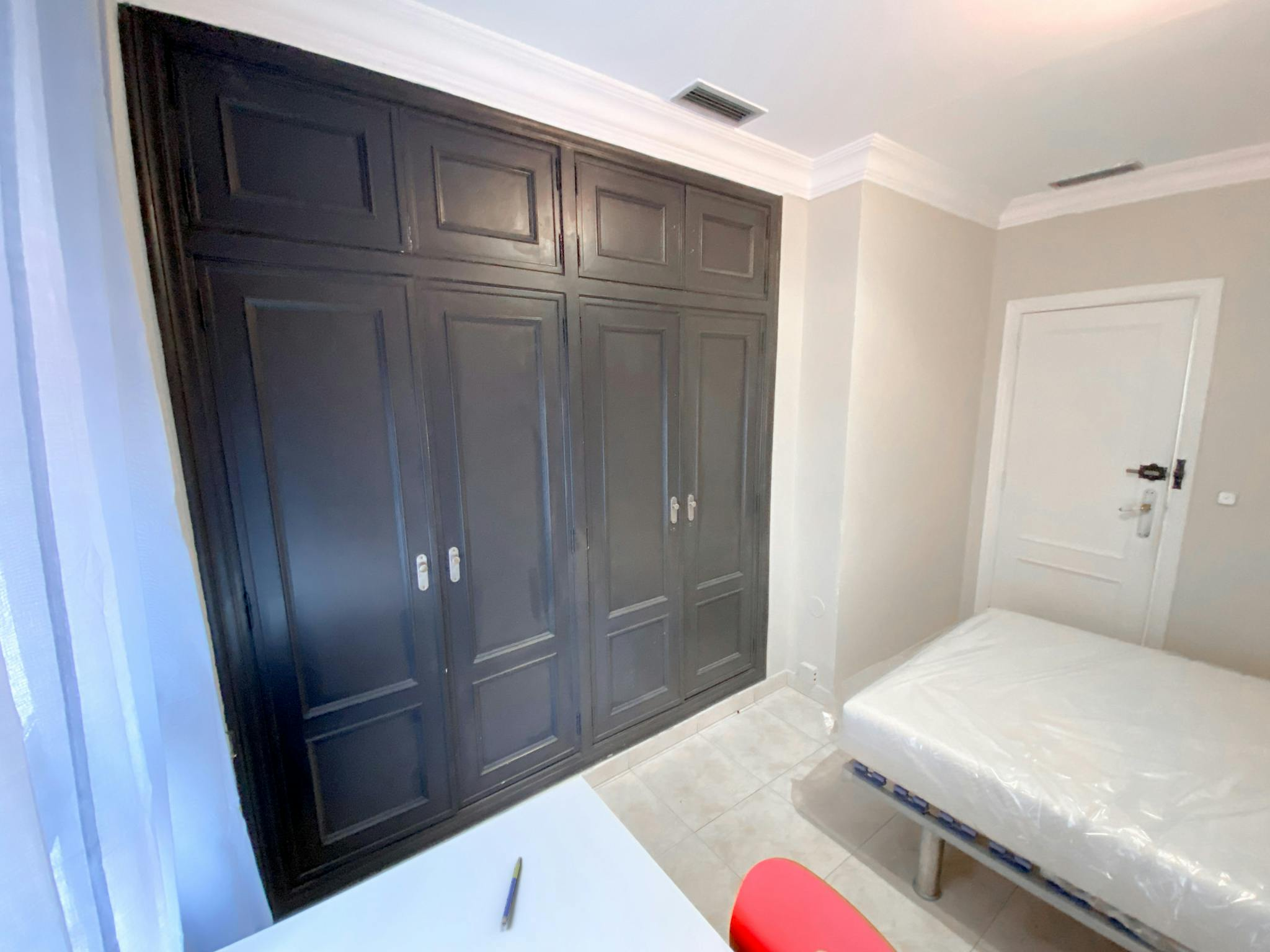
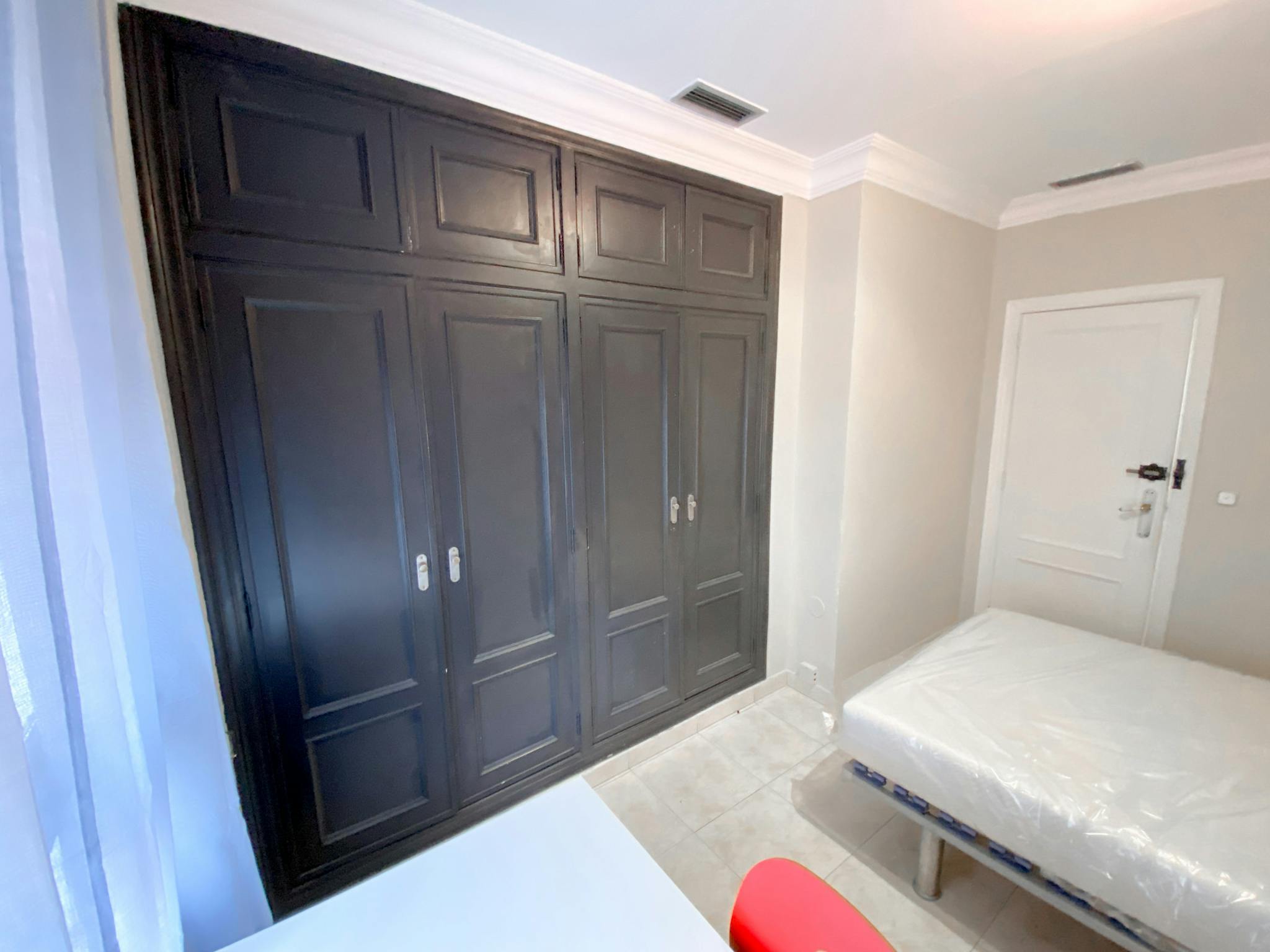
- pen [501,856,522,927]
